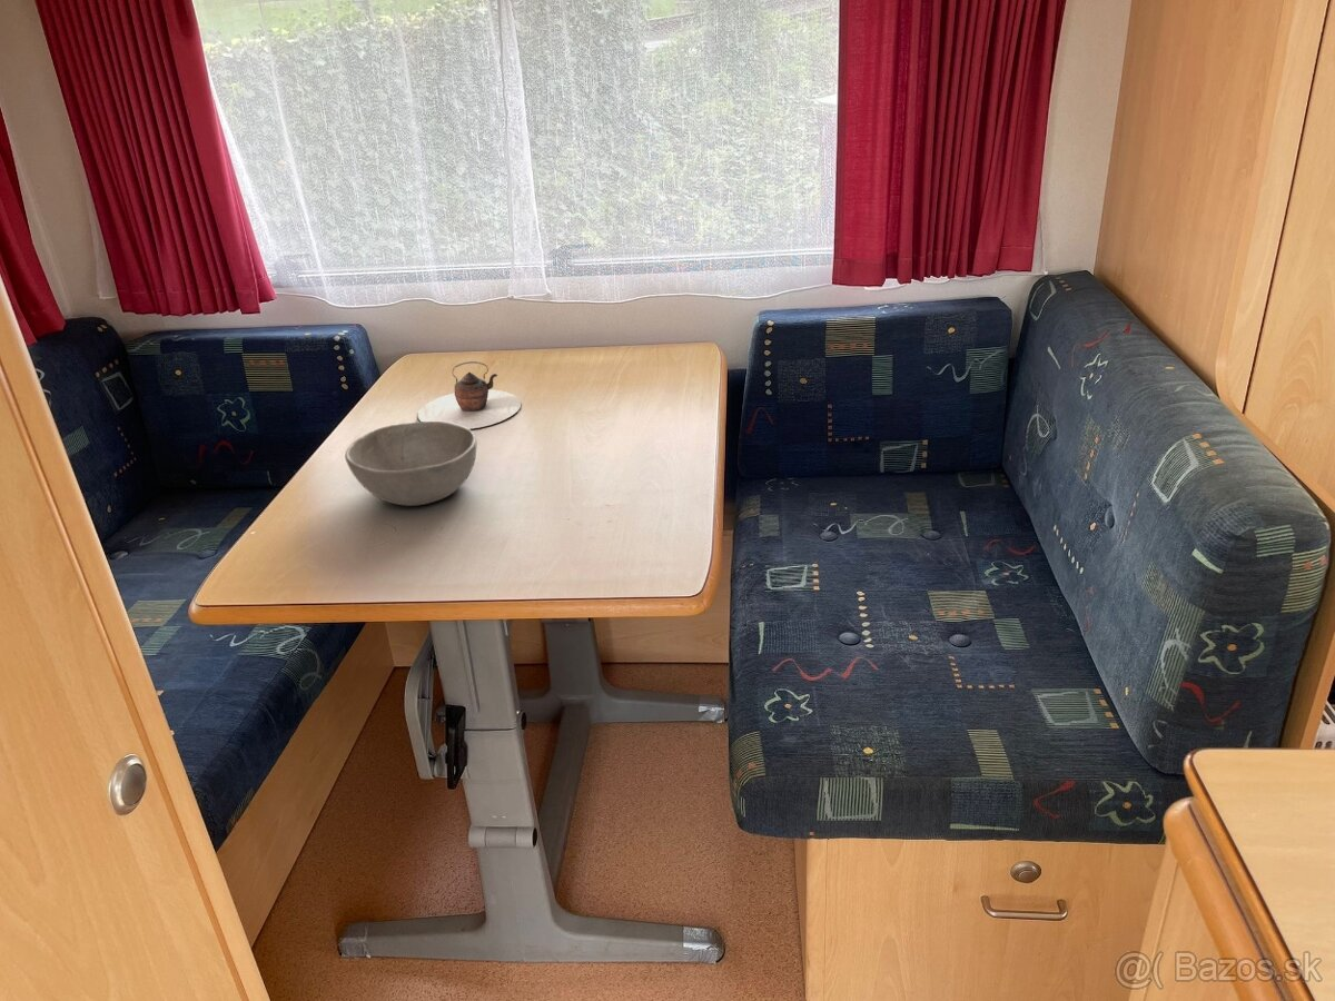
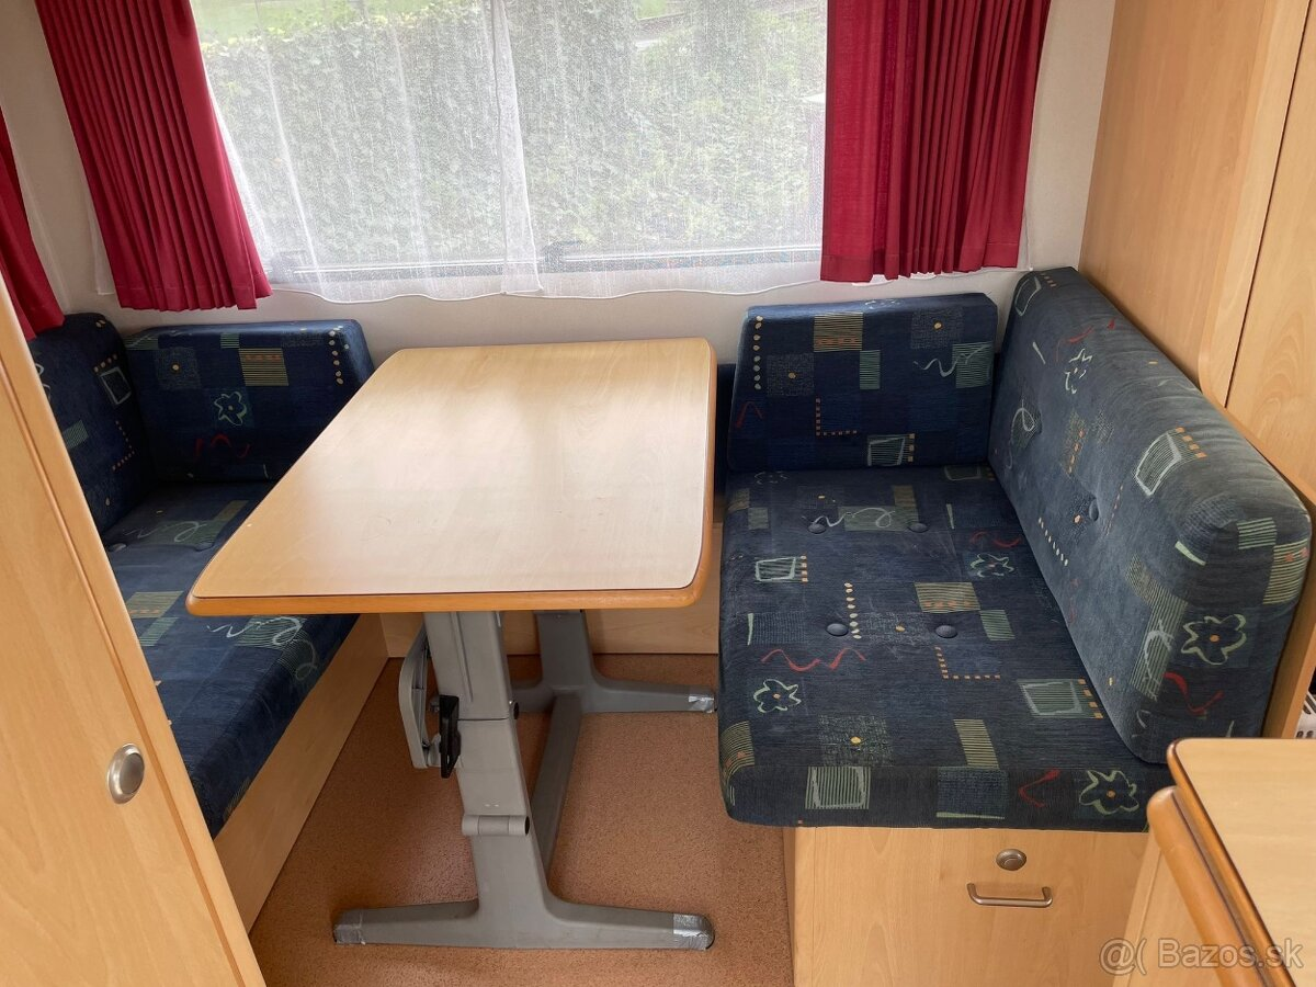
- bowl [344,420,477,507]
- teapot [417,360,522,430]
